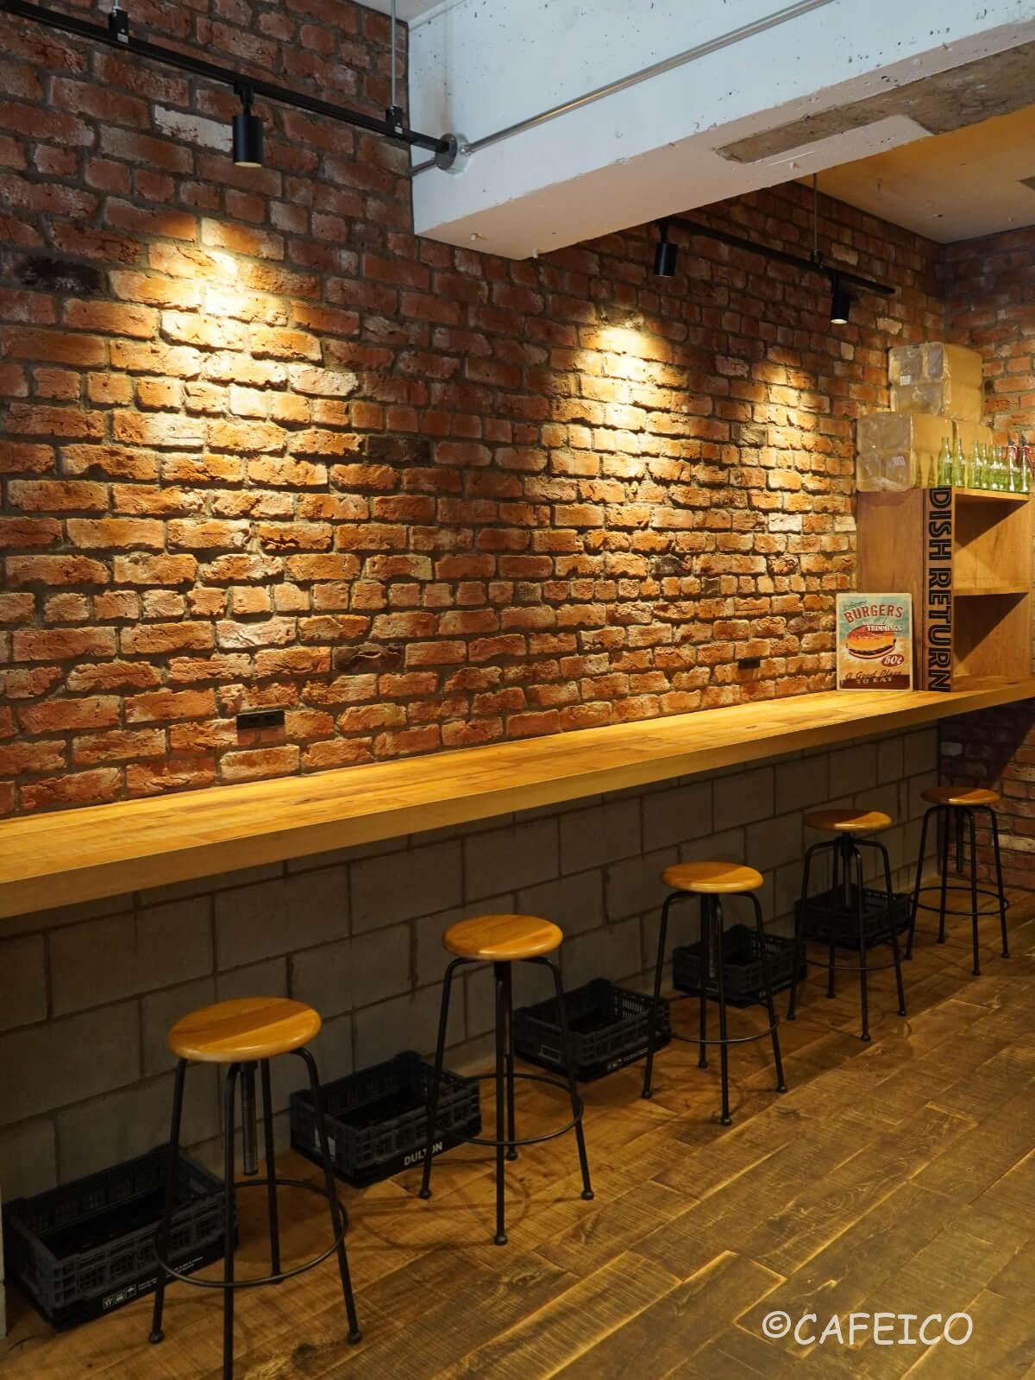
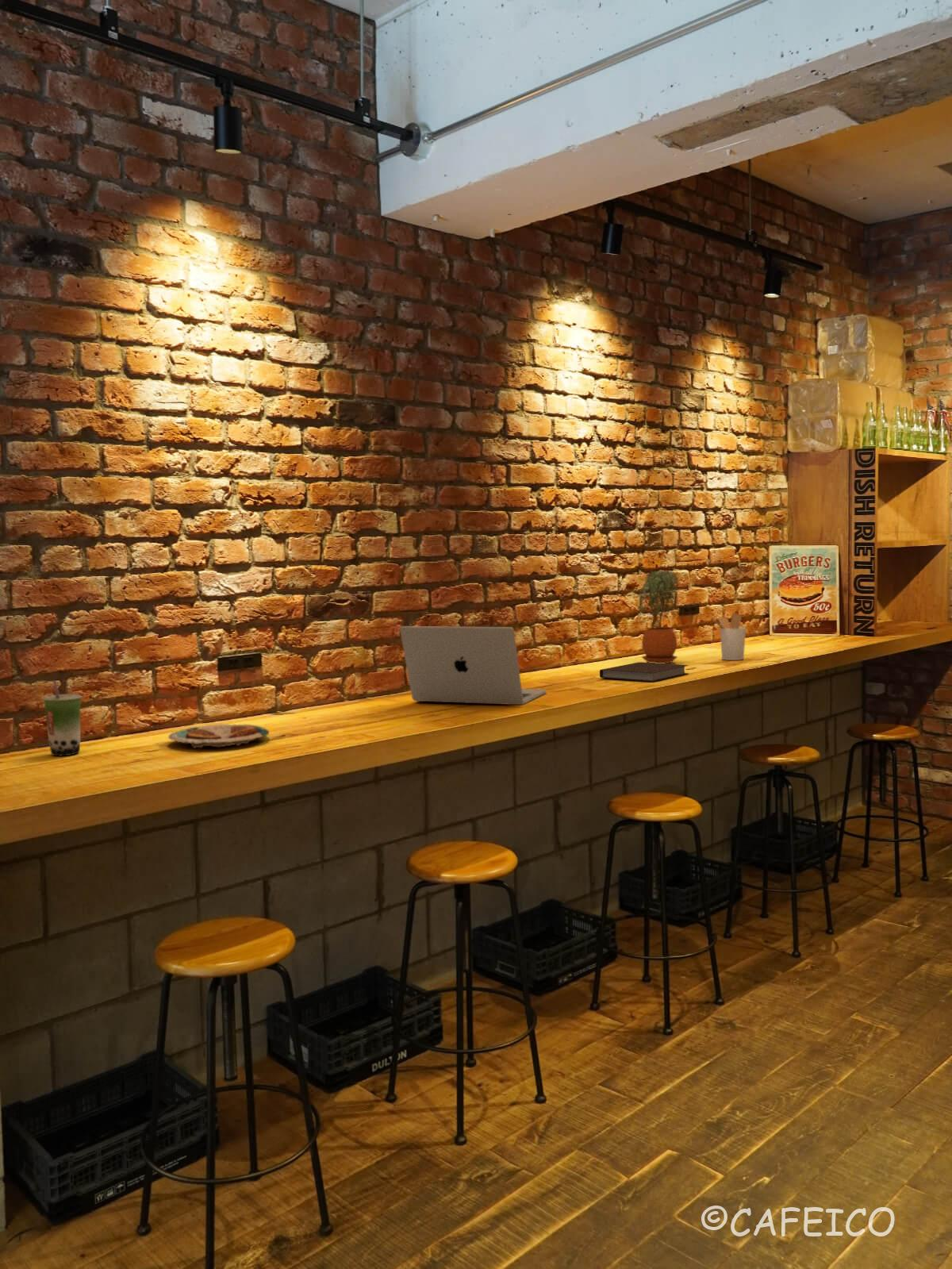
+ plate [167,724,270,749]
+ laptop [399,625,547,706]
+ utensil holder [708,613,747,661]
+ potted plant [635,570,680,663]
+ beverage cup [42,680,83,756]
+ notebook [599,661,689,683]
